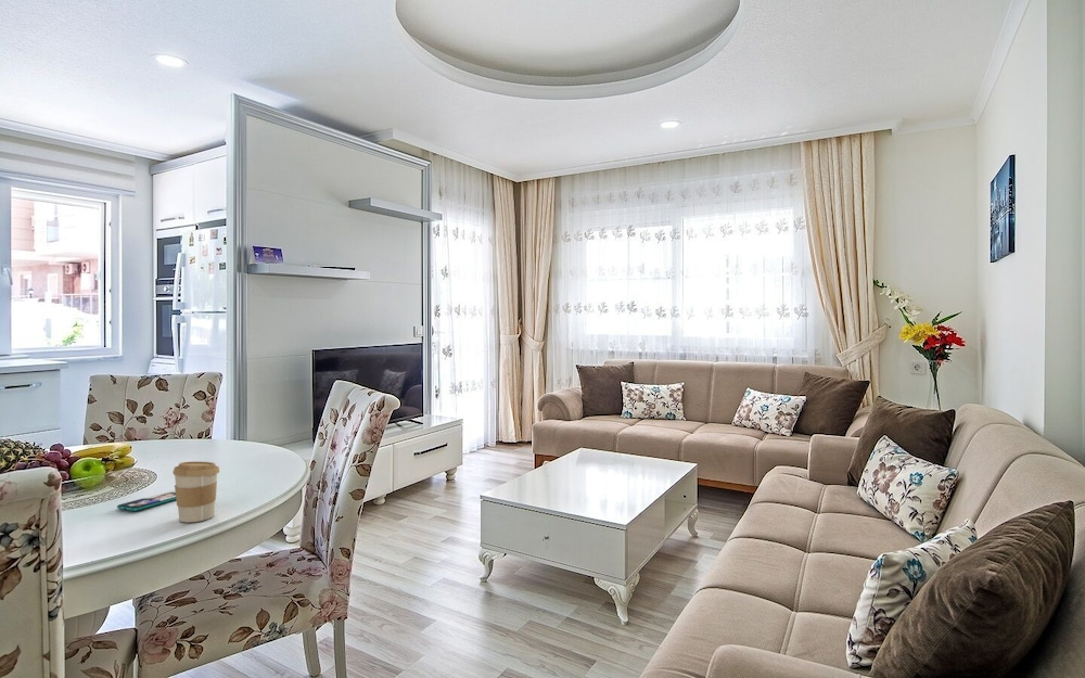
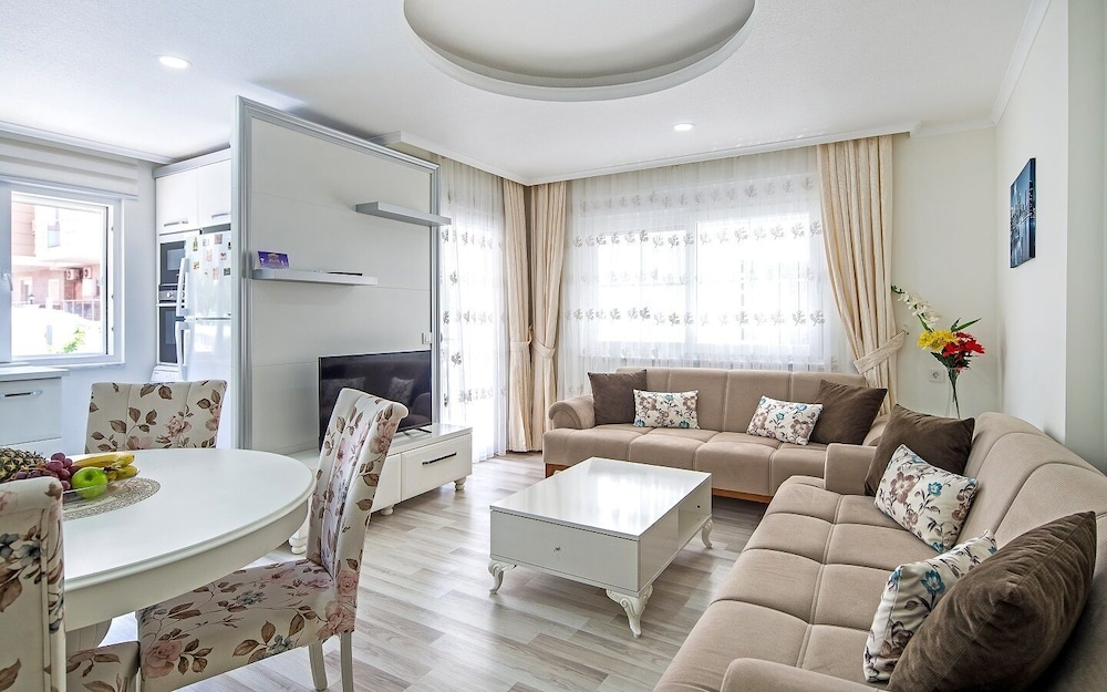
- coffee cup [171,460,220,523]
- smartphone [116,489,176,512]
